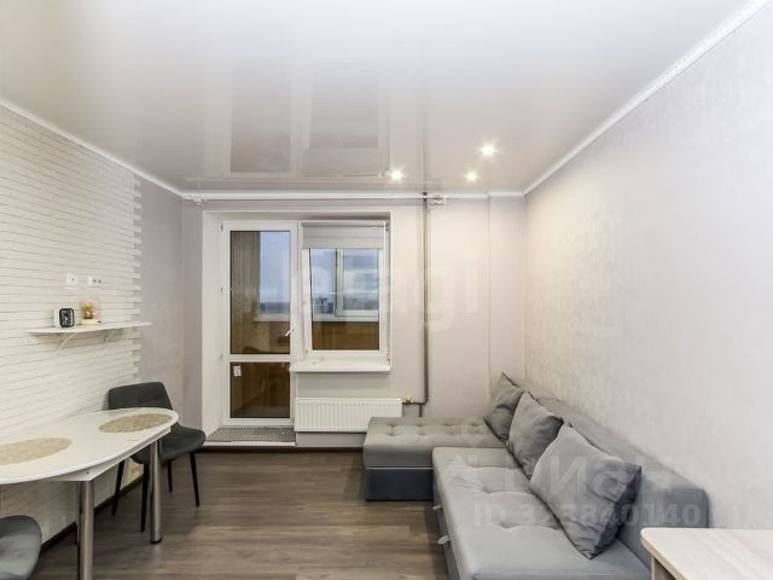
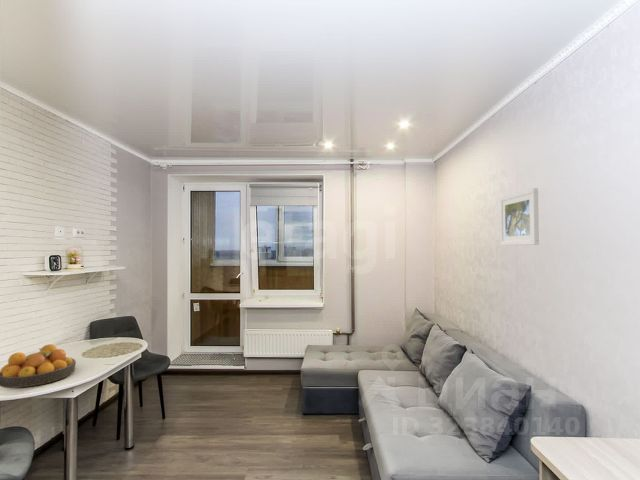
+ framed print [499,187,540,246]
+ fruit bowl [0,343,77,389]
